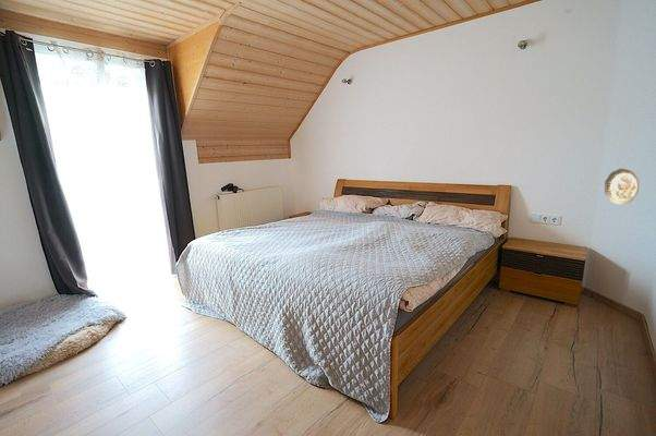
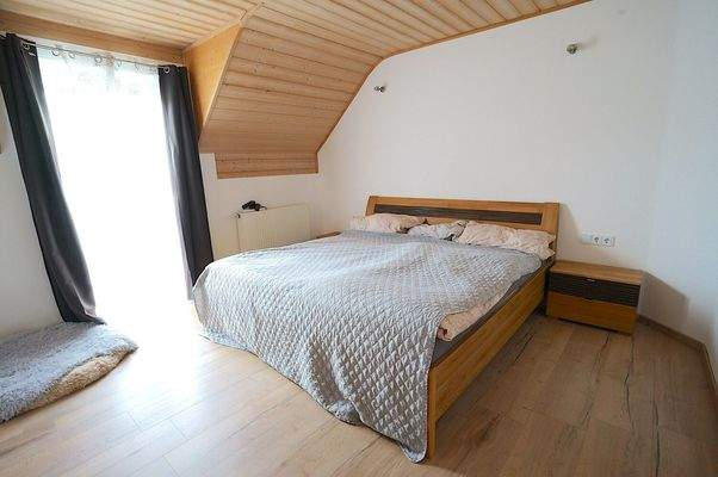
- decorative plate [604,168,640,206]
